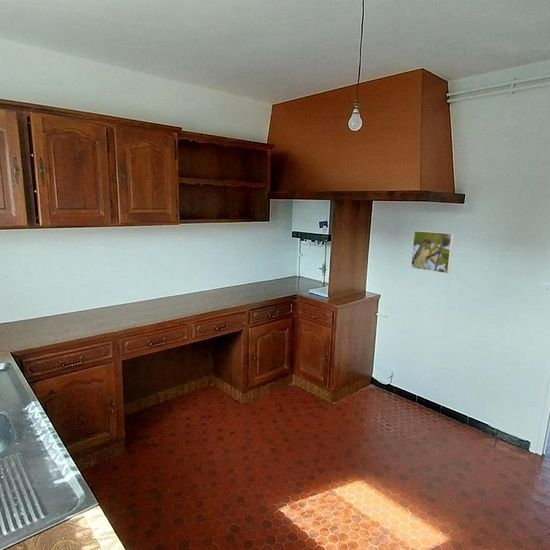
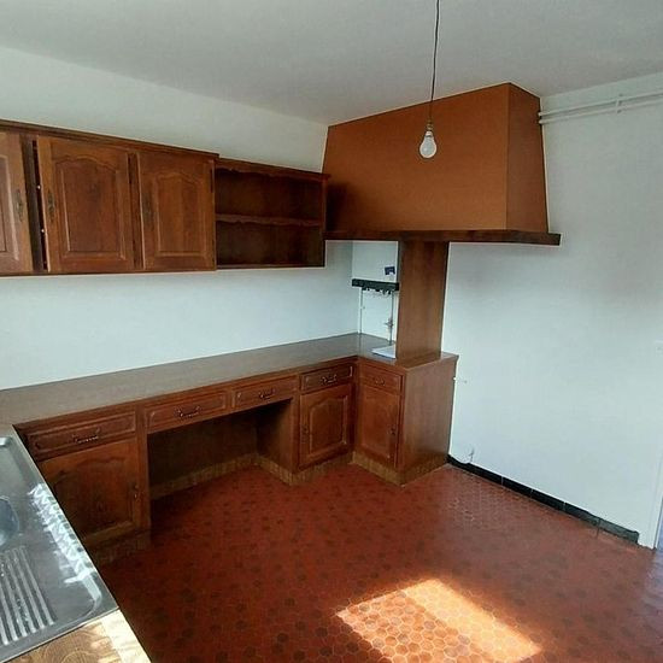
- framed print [410,230,455,274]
